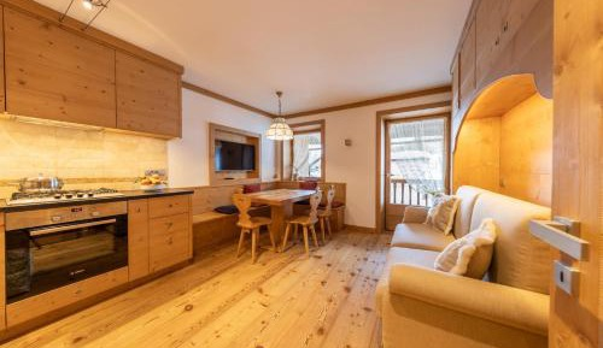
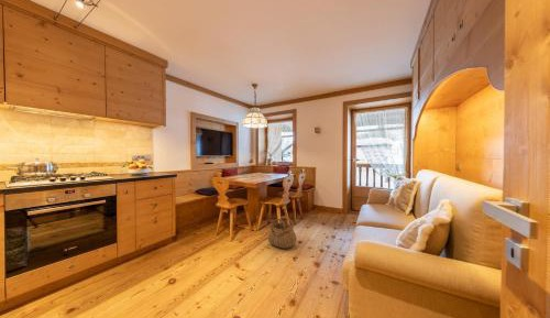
+ basket [267,216,297,250]
